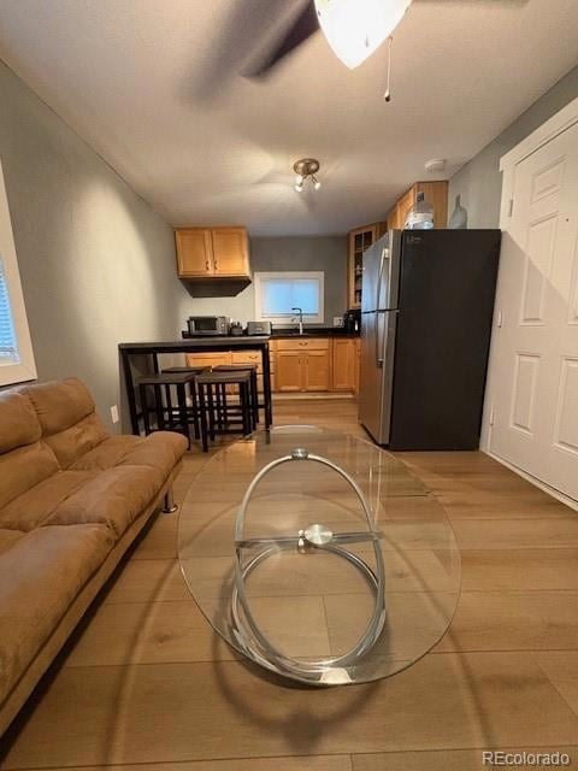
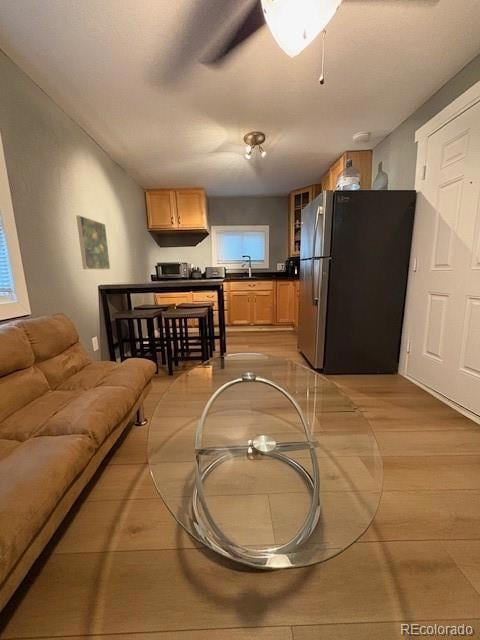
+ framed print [75,215,111,270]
